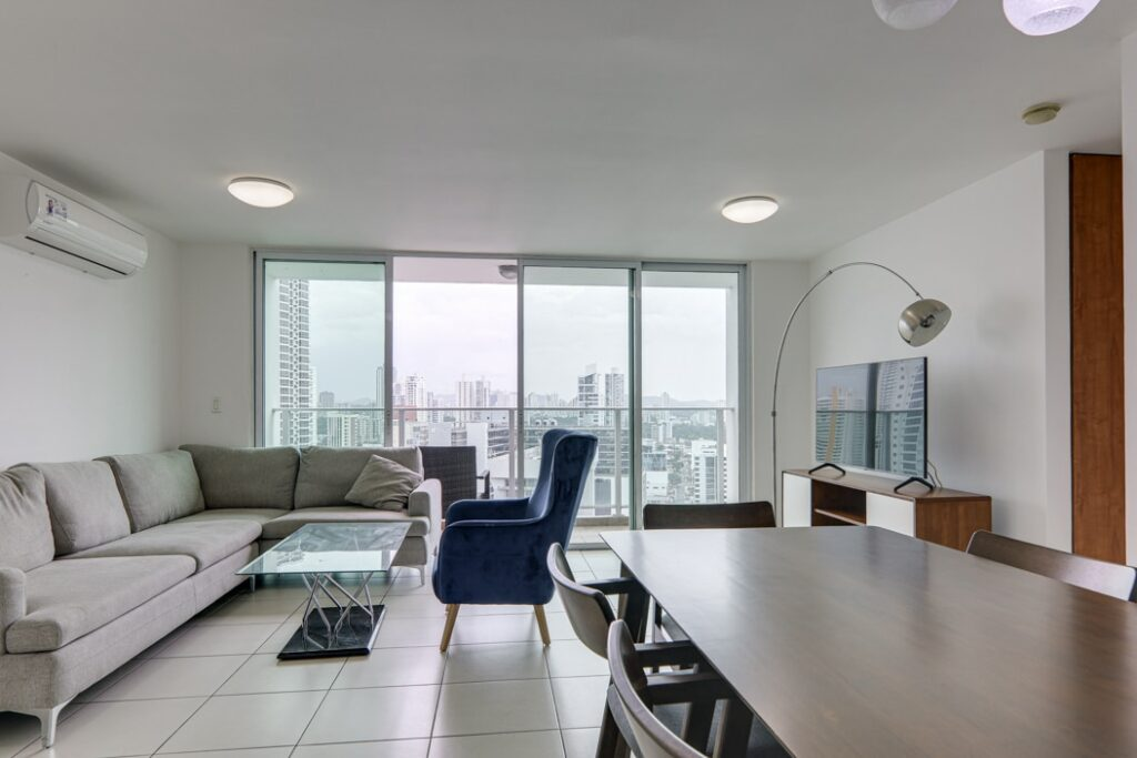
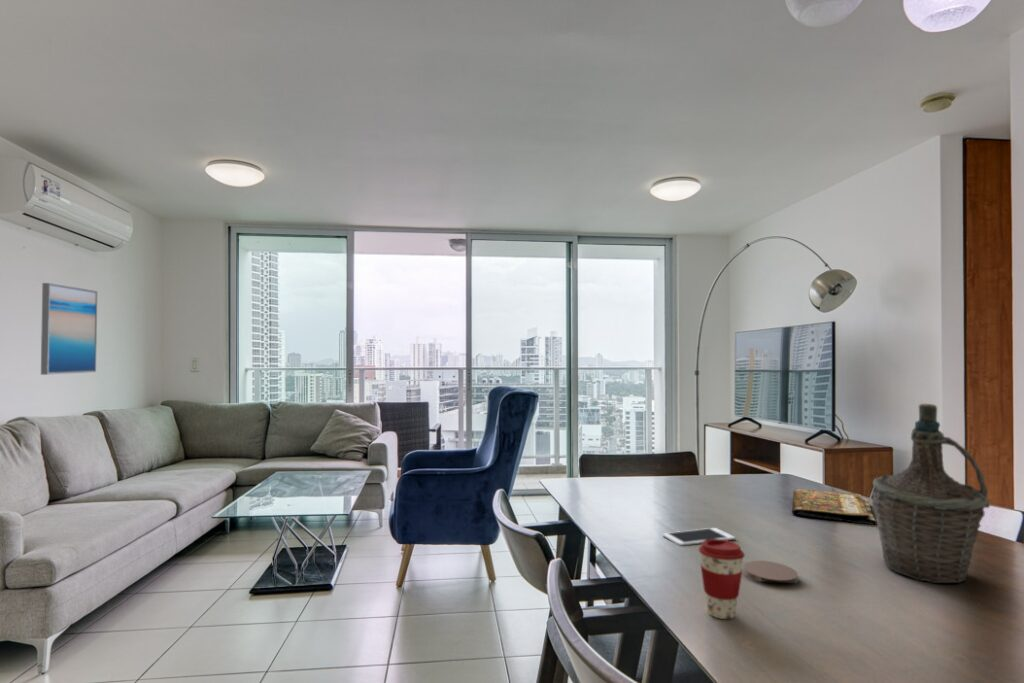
+ cell phone [662,527,736,547]
+ coffee cup [698,539,746,620]
+ book [791,488,877,526]
+ wall art [40,282,98,376]
+ bottle [871,403,991,584]
+ coaster [743,560,799,584]
